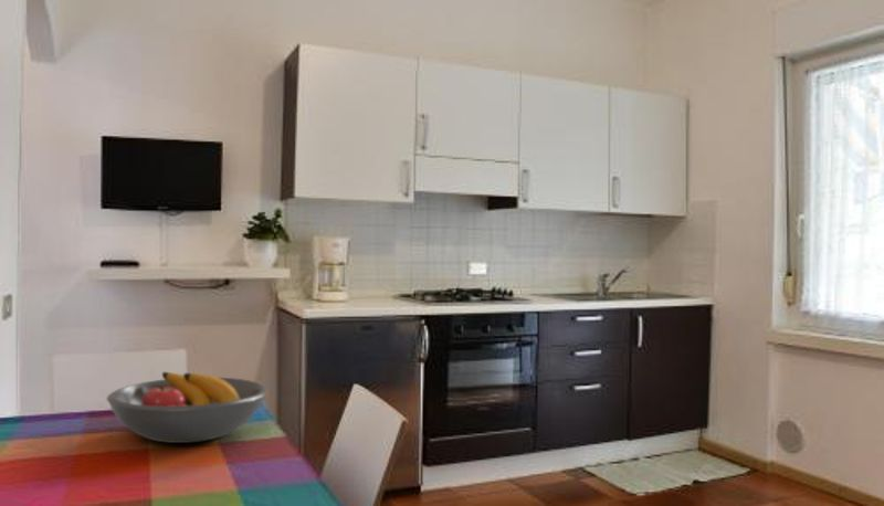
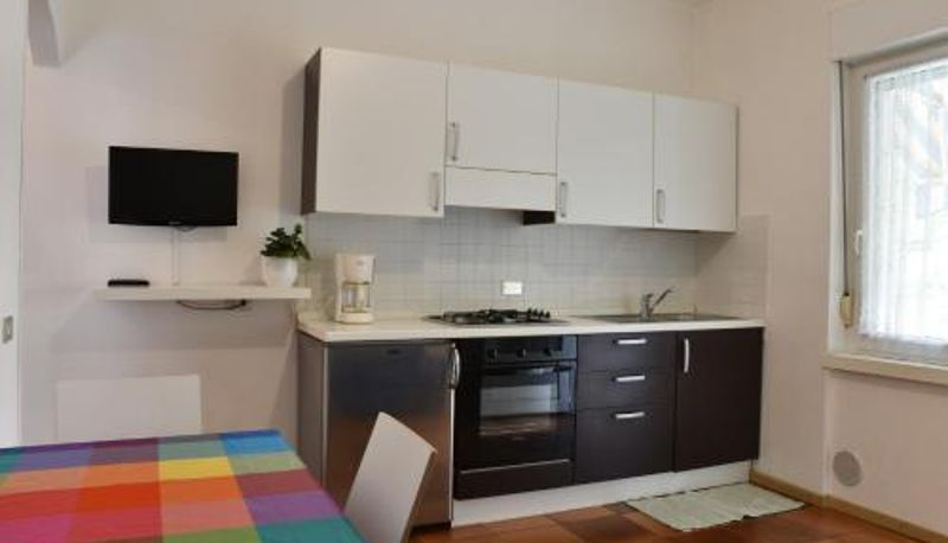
- fruit bowl [106,371,269,444]
